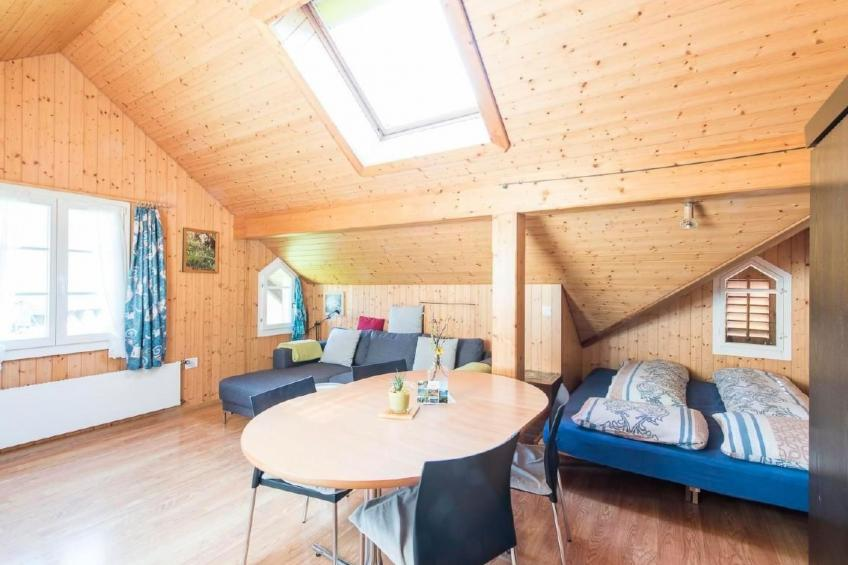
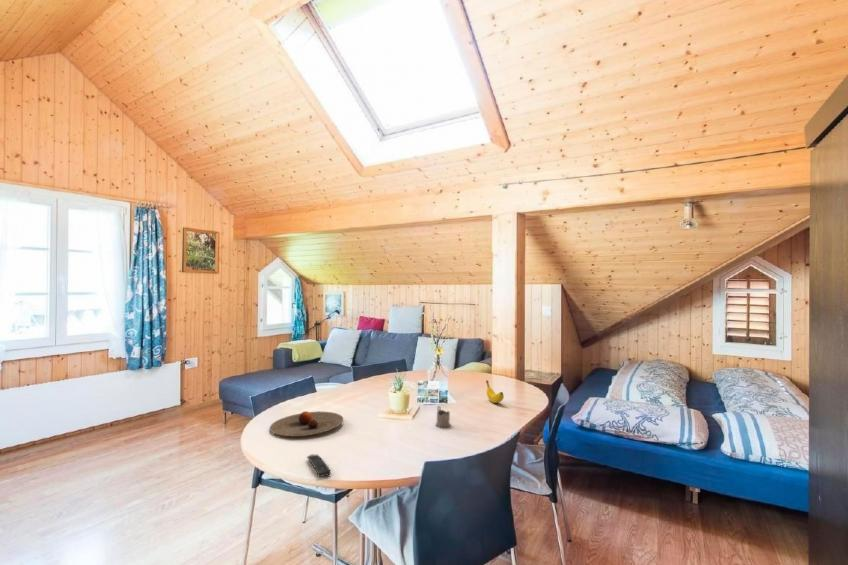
+ remote control [306,453,332,478]
+ banana [485,379,505,404]
+ tea glass holder [434,405,452,428]
+ plate [269,410,344,437]
